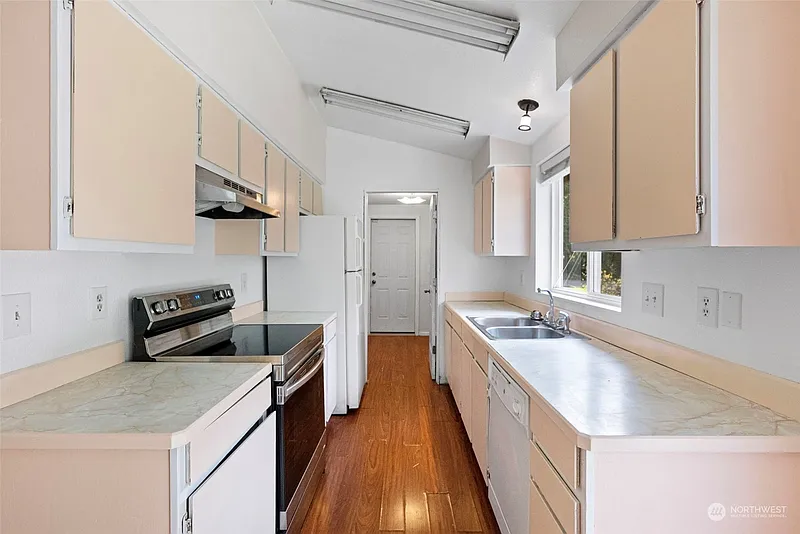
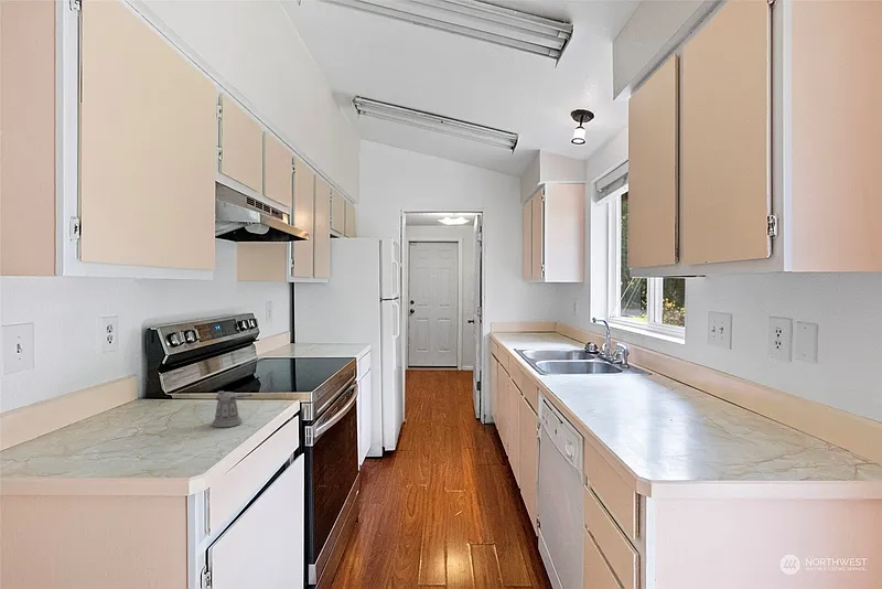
+ pepper shaker [211,390,254,428]
